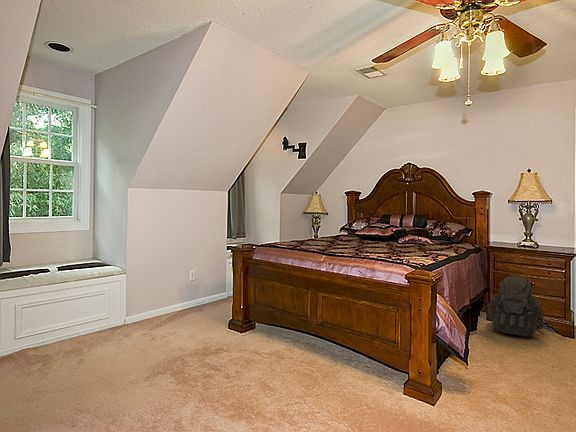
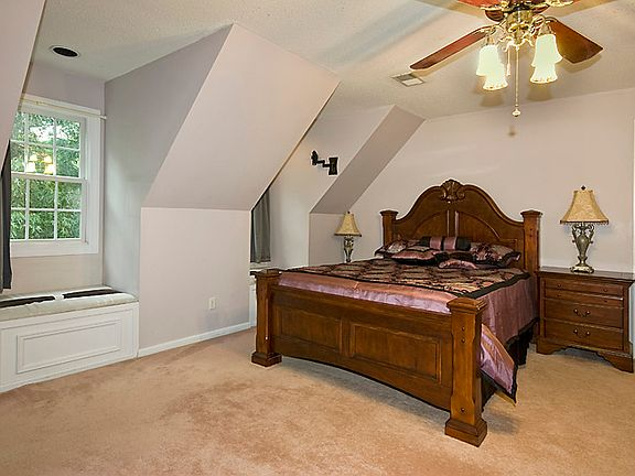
- backpack [485,276,545,337]
